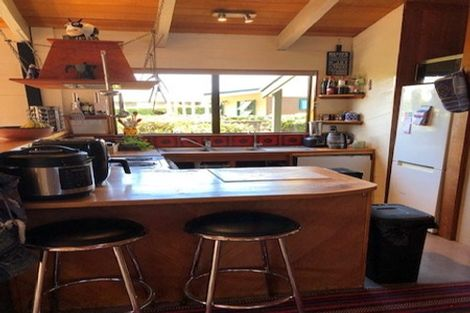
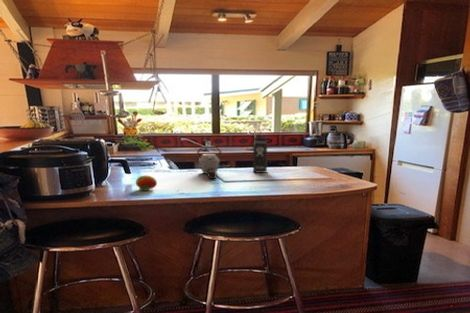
+ fruit [135,174,158,192]
+ thermos bottle [252,131,272,174]
+ kettle [196,145,222,180]
